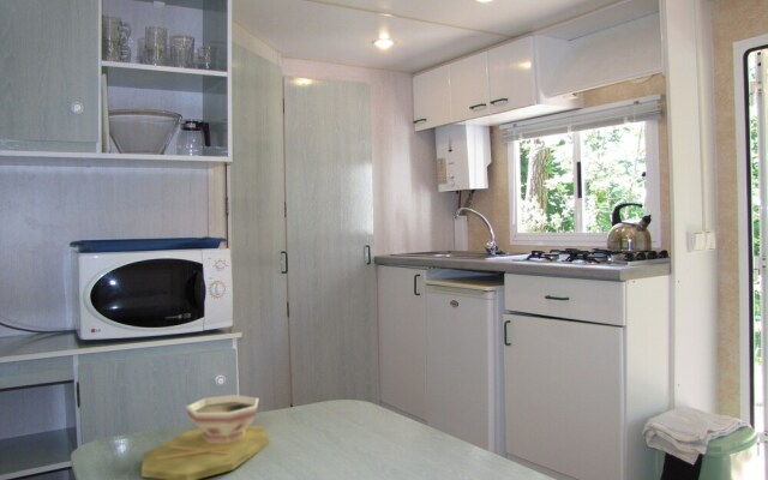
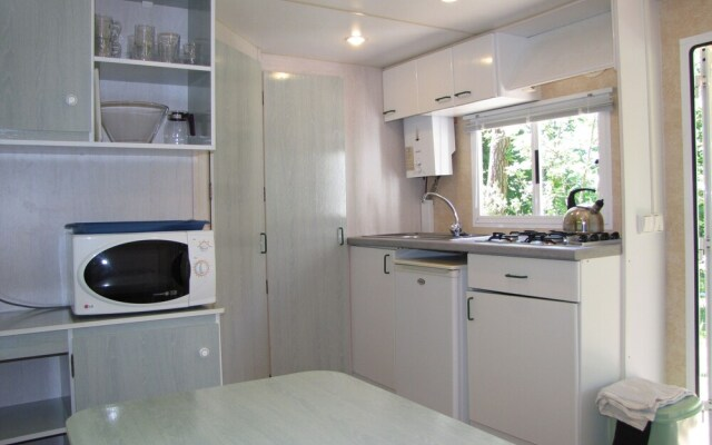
- bowl [140,394,269,480]
